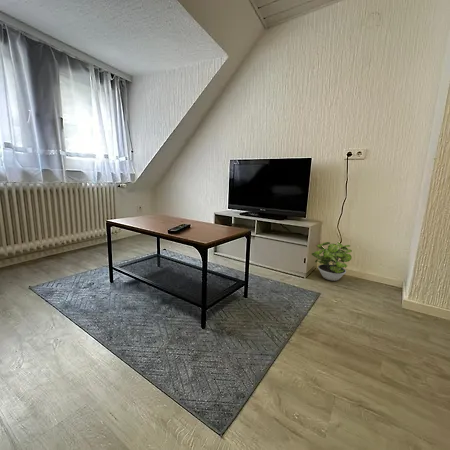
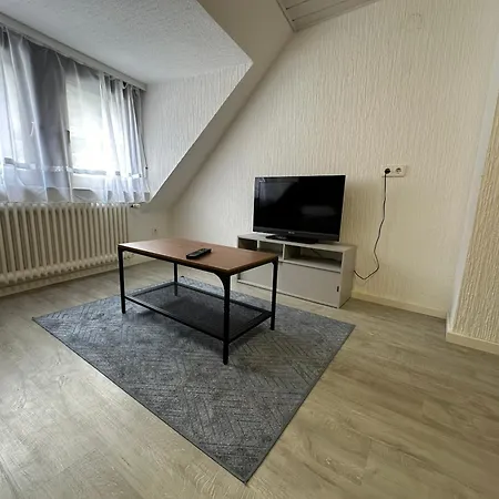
- potted plant [311,241,353,281]
